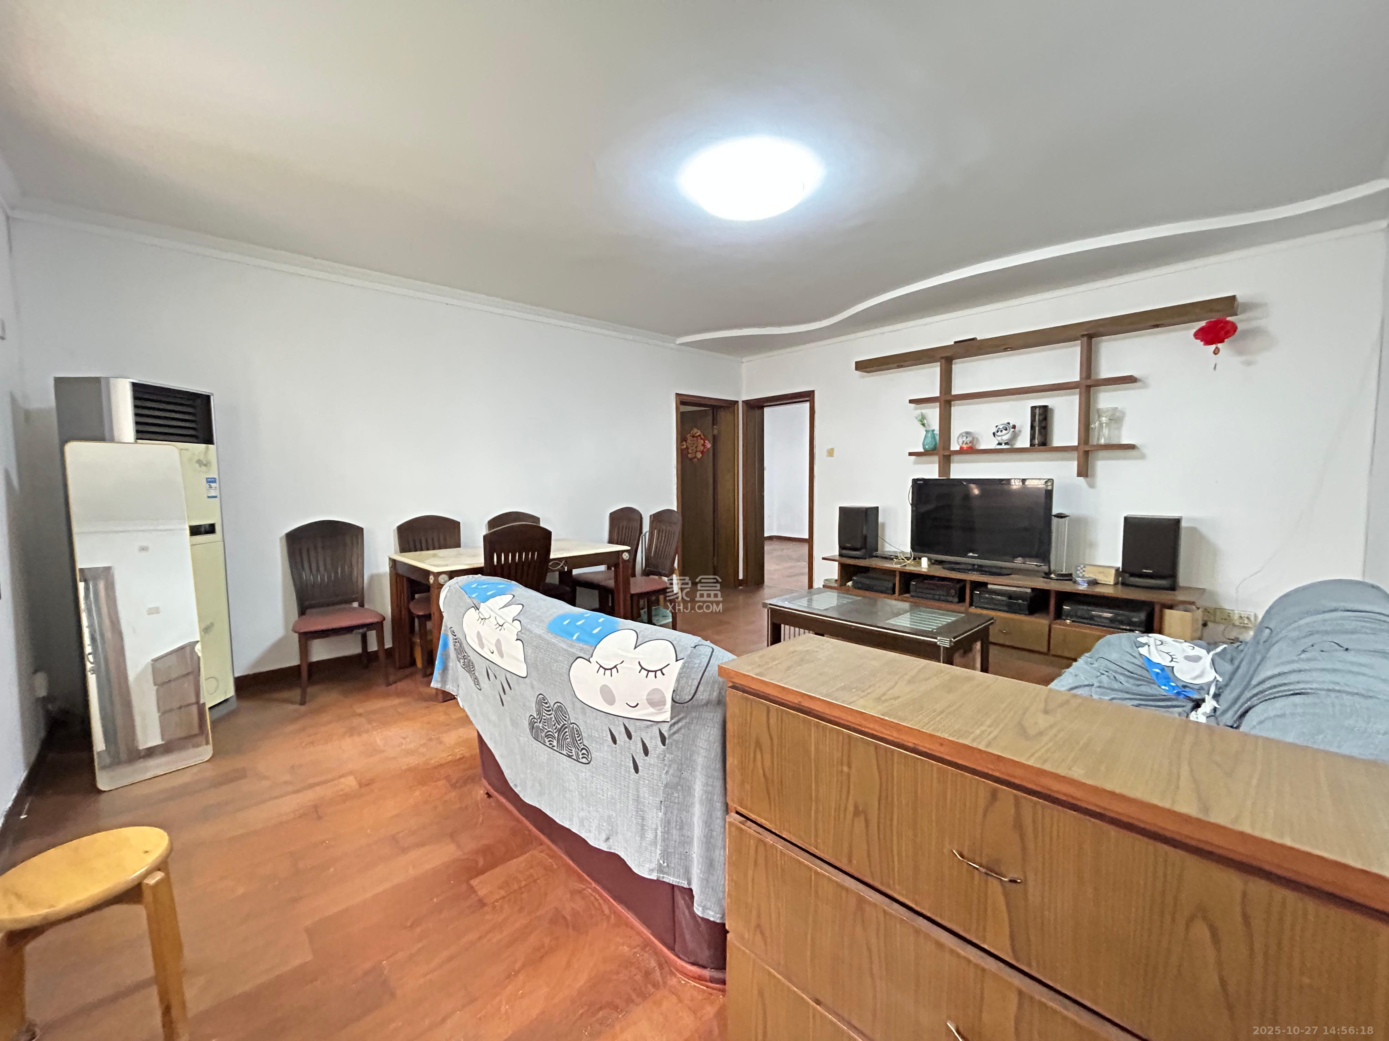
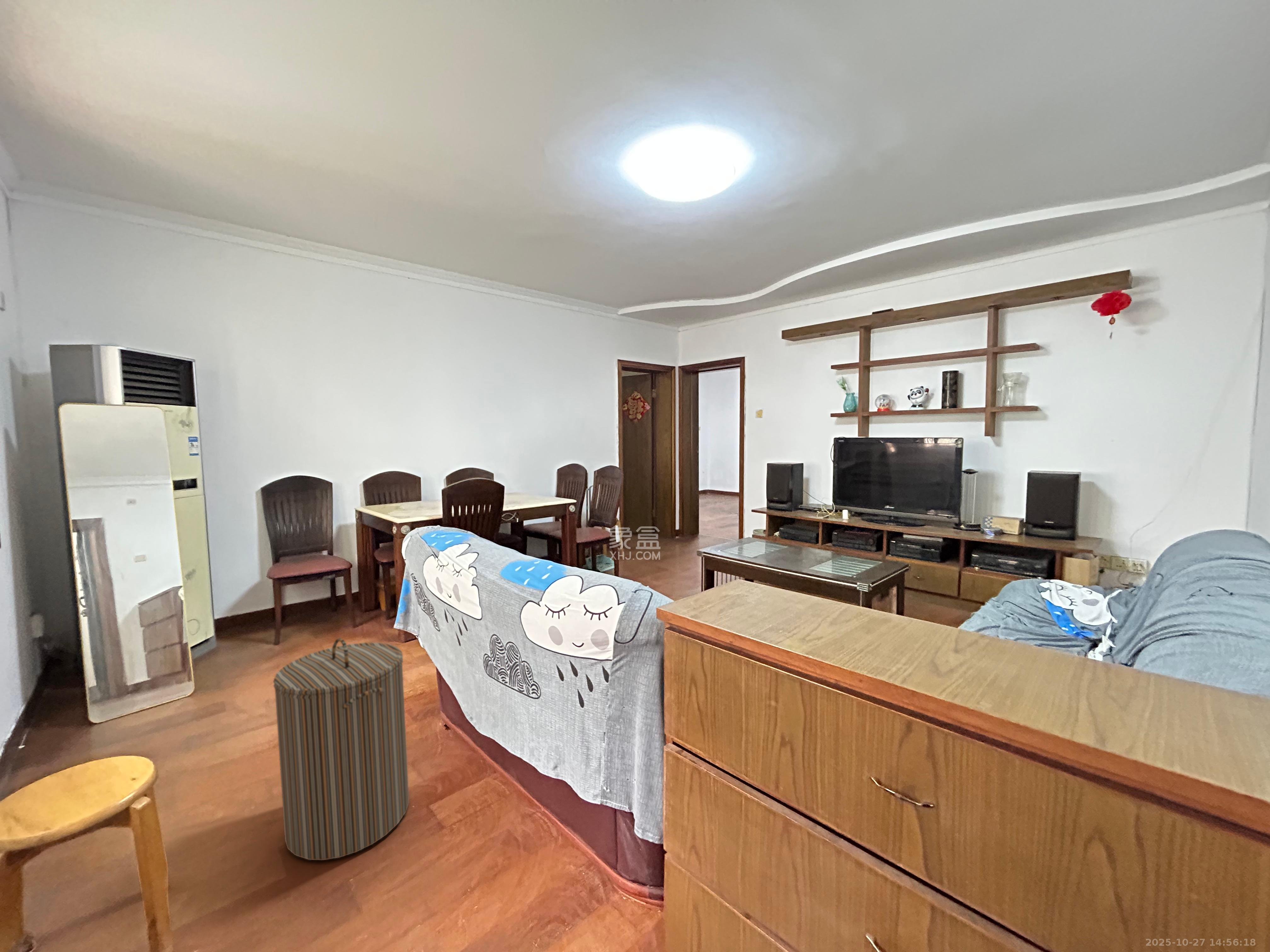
+ laundry hamper [273,637,409,861]
